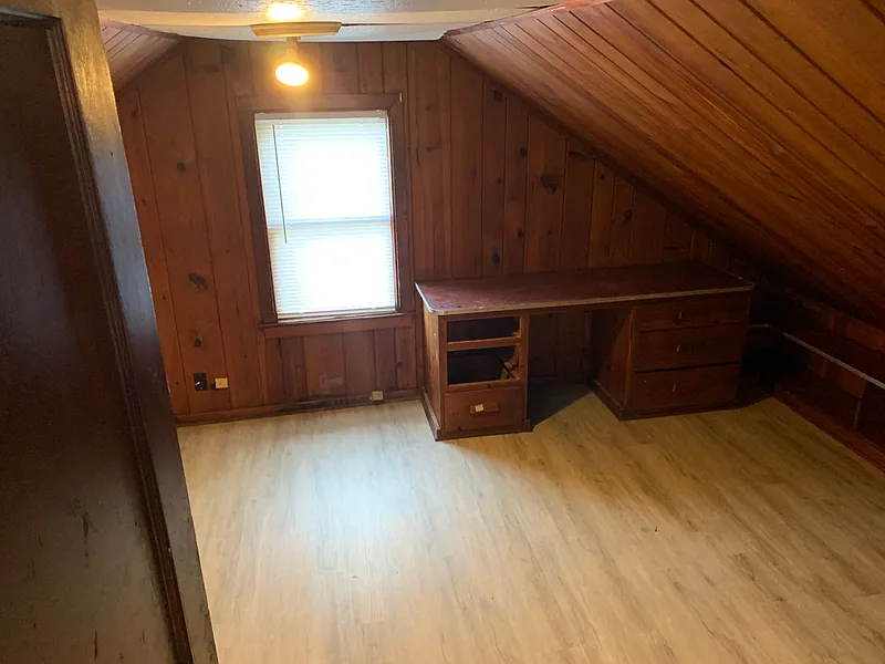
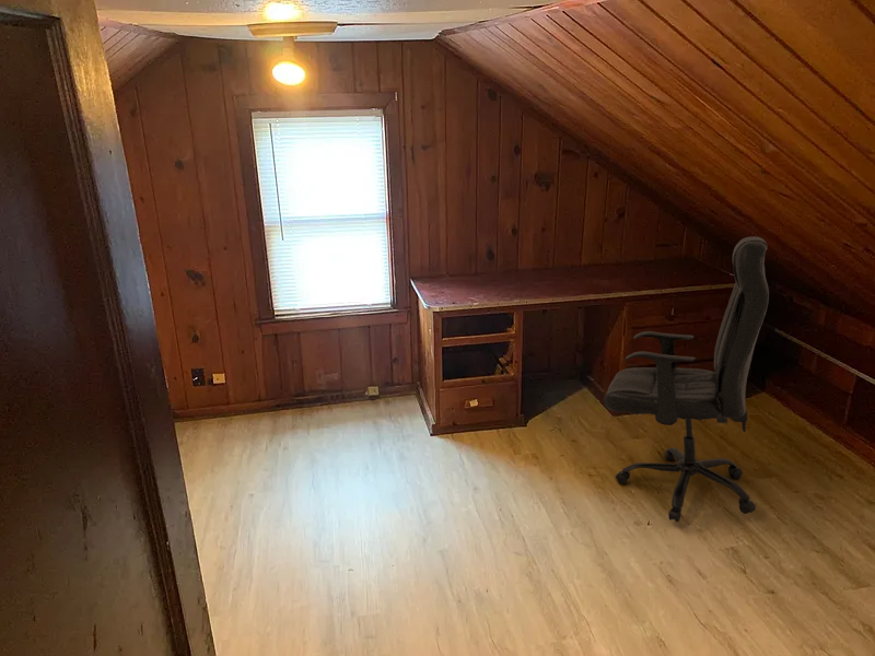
+ office chair [603,235,770,524]
